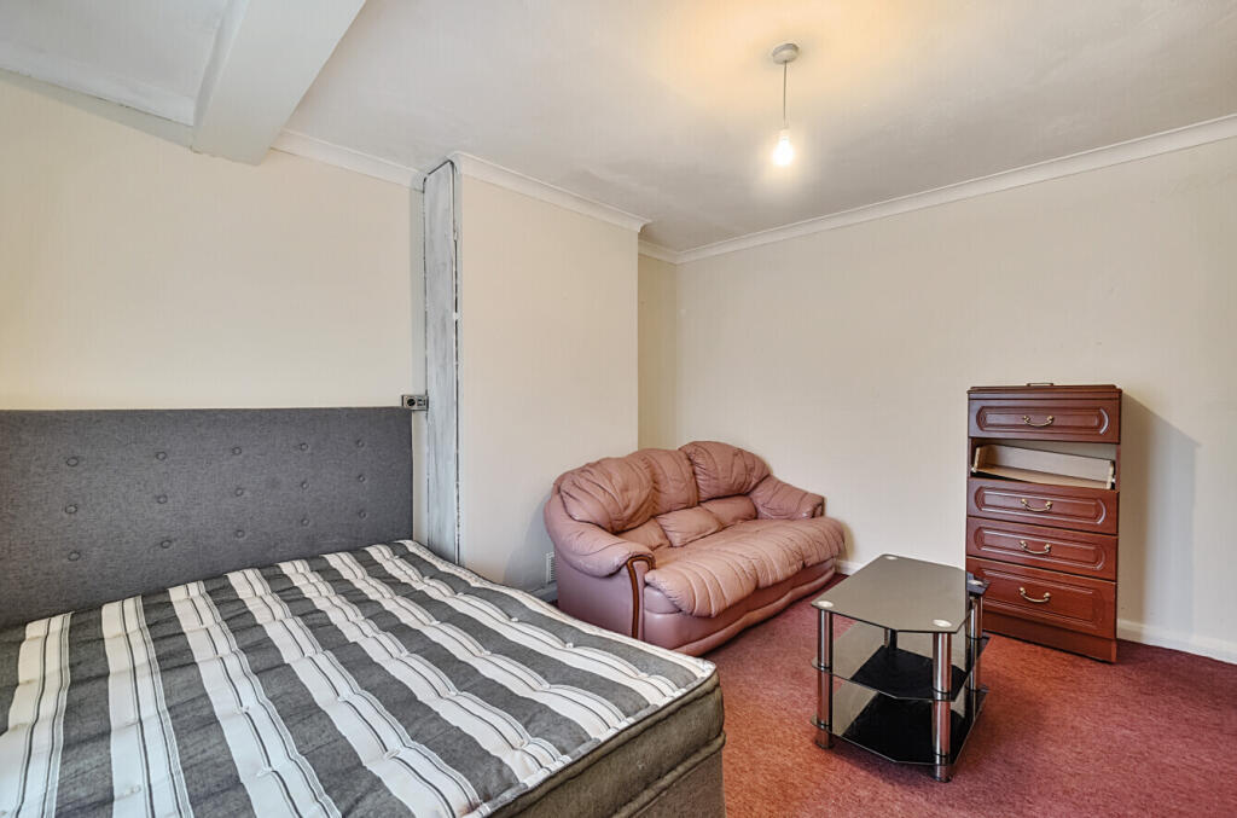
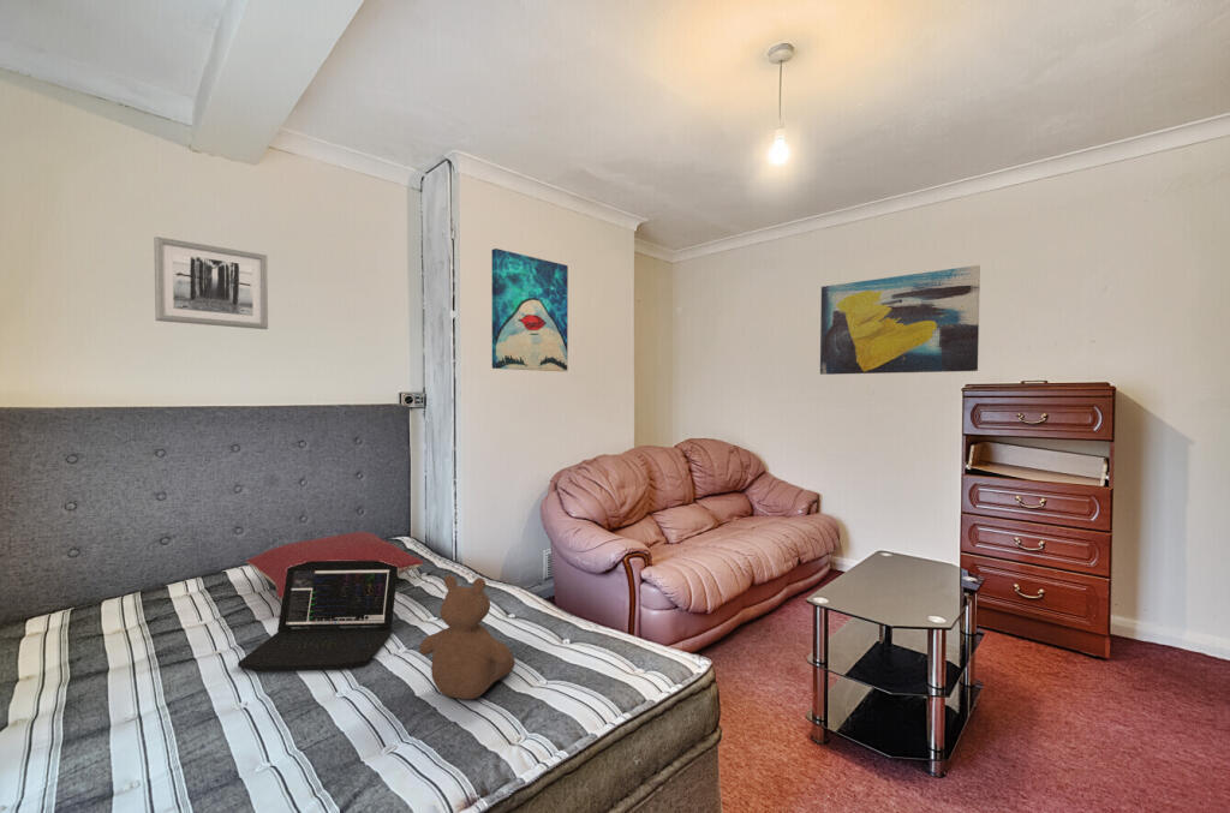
+ teddy bear [418,574,517,700]
+ wall art [153,235,269,330]
+ wall art [491,247,569,372]
+ wall art [819,264,981,376]
+ laptop [237,561,399,672]
+ pillow [245,531,425,600]
